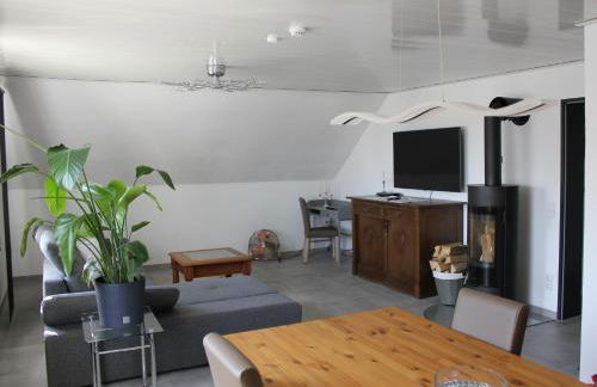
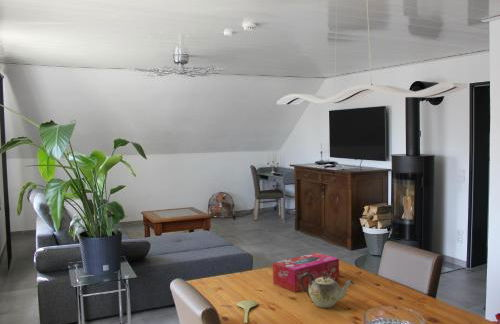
+ spoon [236,299,258,324]
+ tissue box [272,252,340,293]
+ teapot [301,272,355,309]
